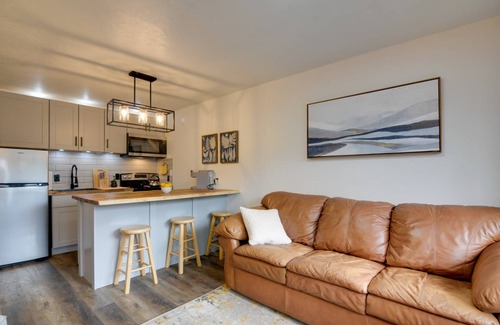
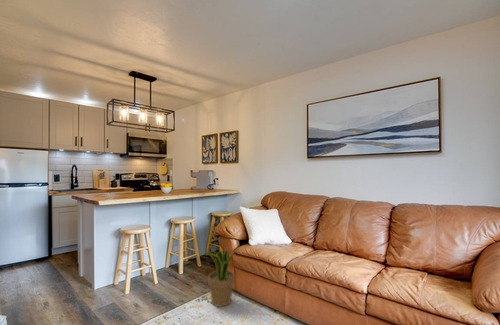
+ potted plant [203,248,237,308]
